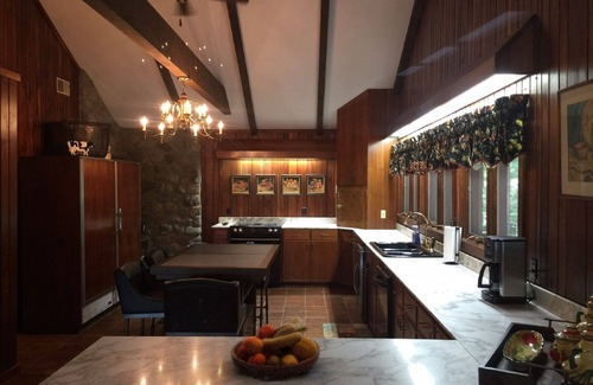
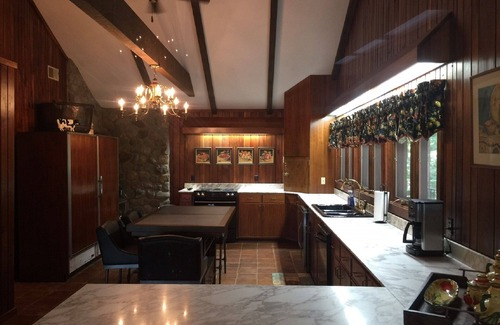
- fruit bowl [230,315,321,383]
